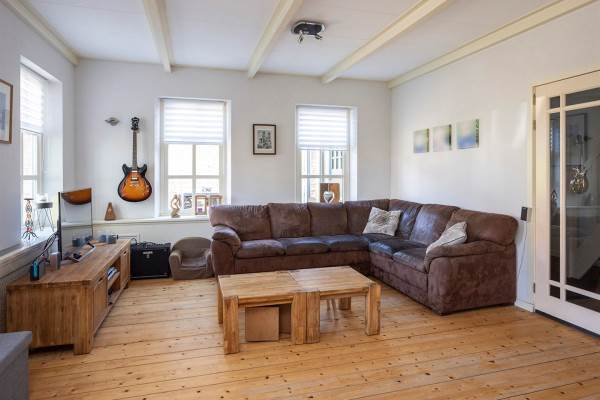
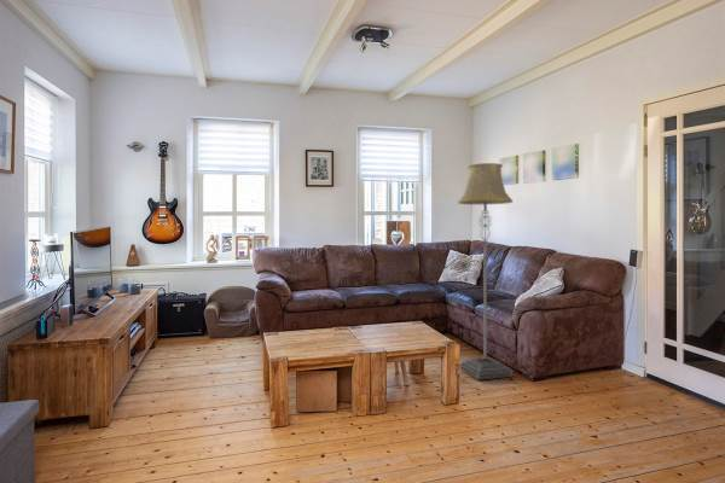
+ floor lamp [457,162,514,380]
